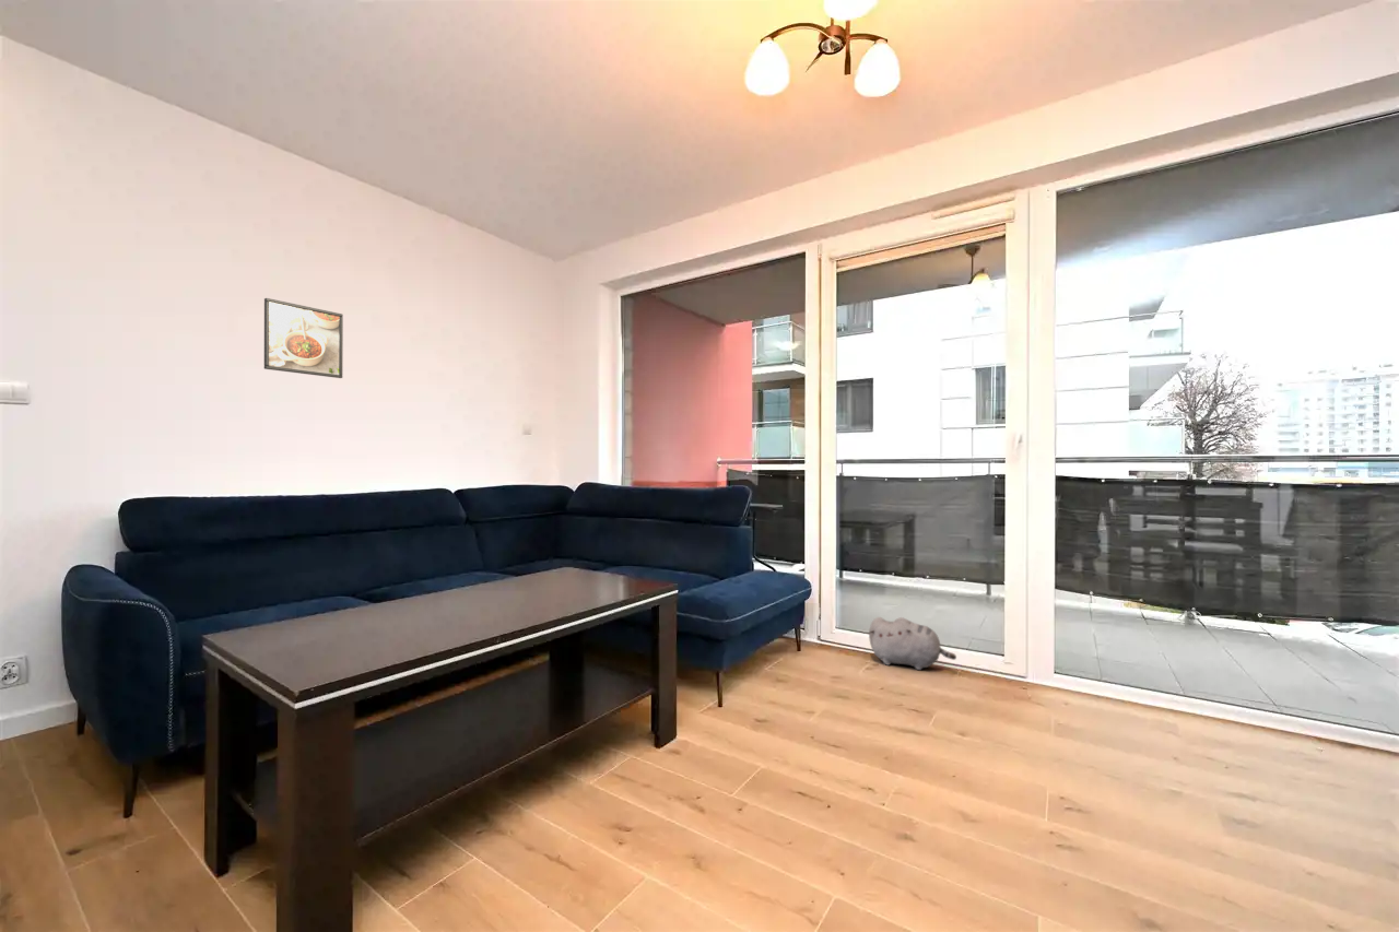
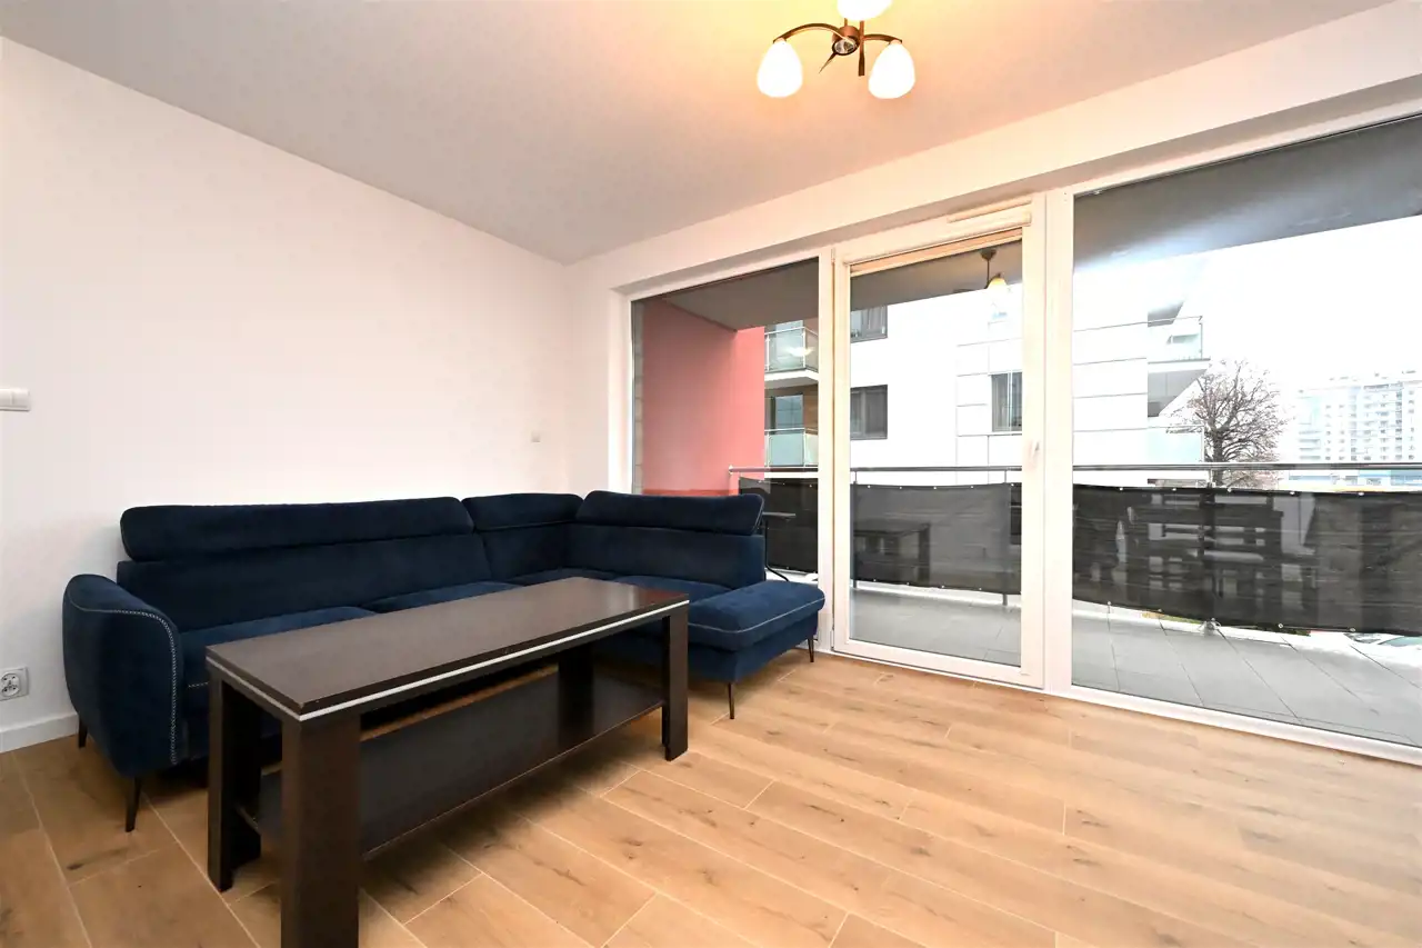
- plush toy [868,616,957,671]
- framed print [263,297,344,379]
